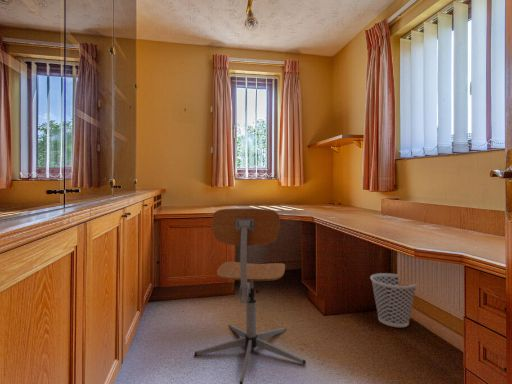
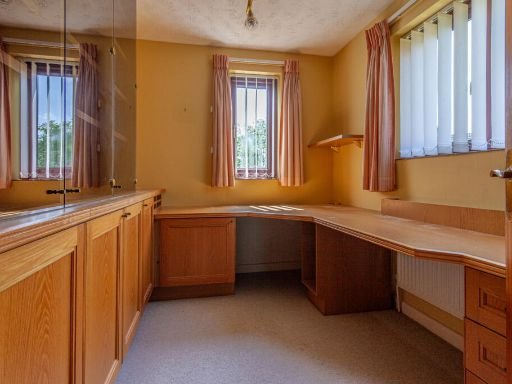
- office chair [193,208,307,384]
- wastebasket [369,272,417,328]
